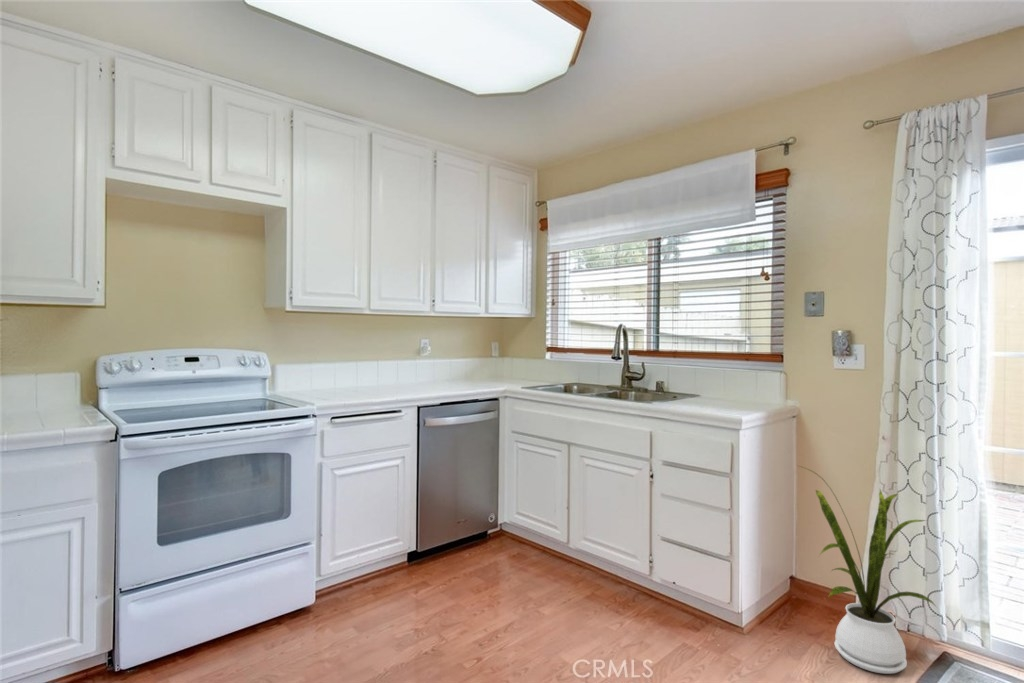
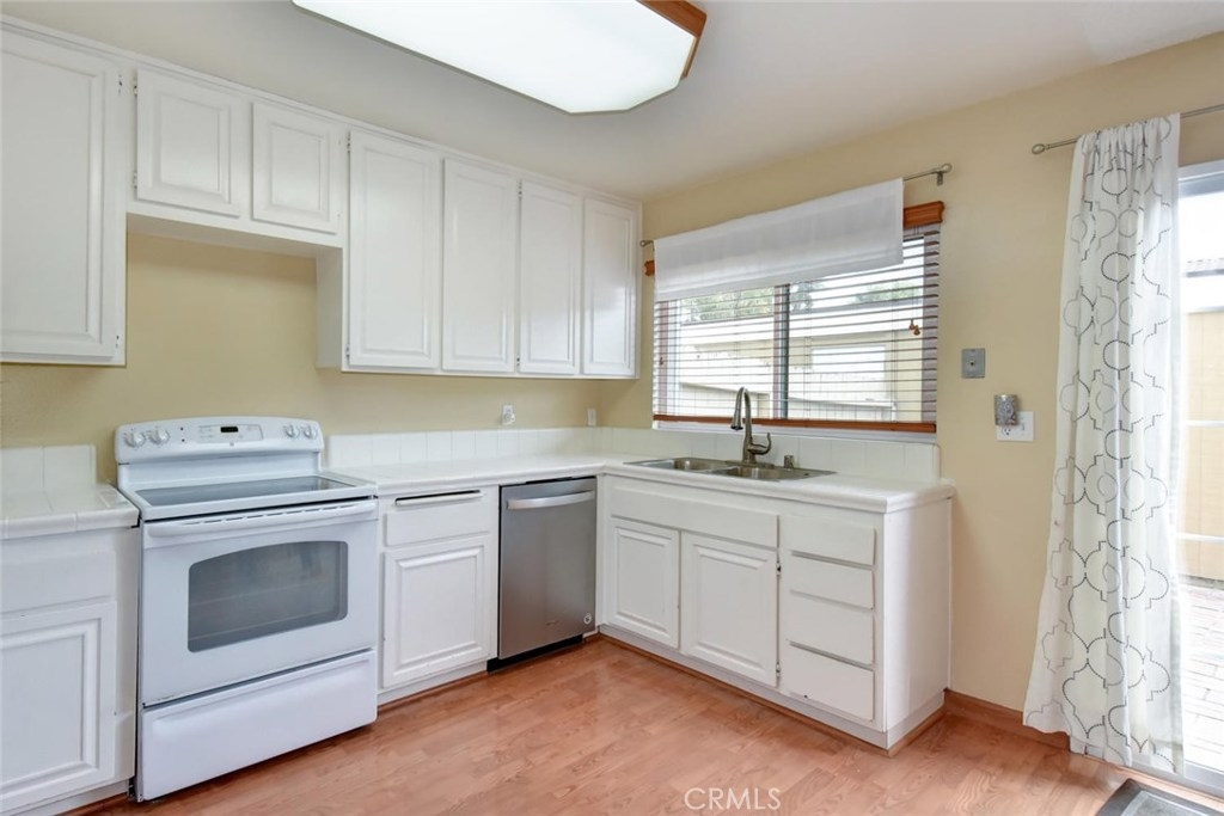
- house plant [796,464,940,675]
